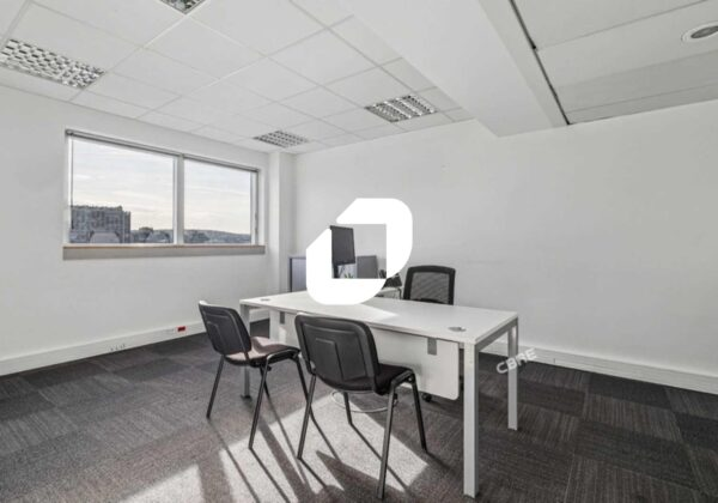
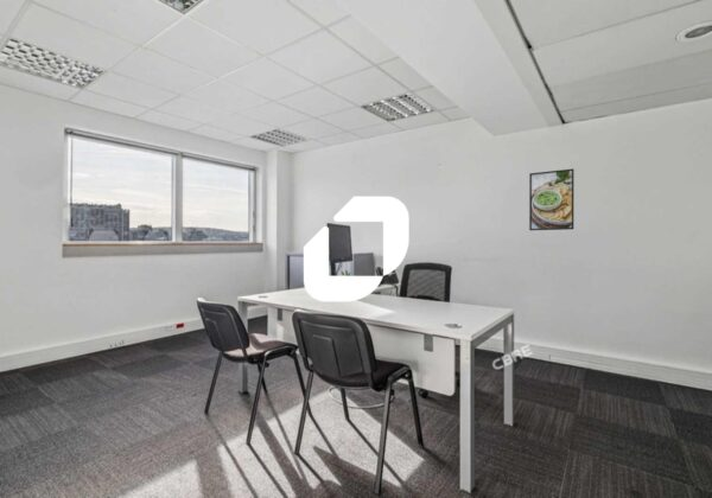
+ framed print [528,167,576,231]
